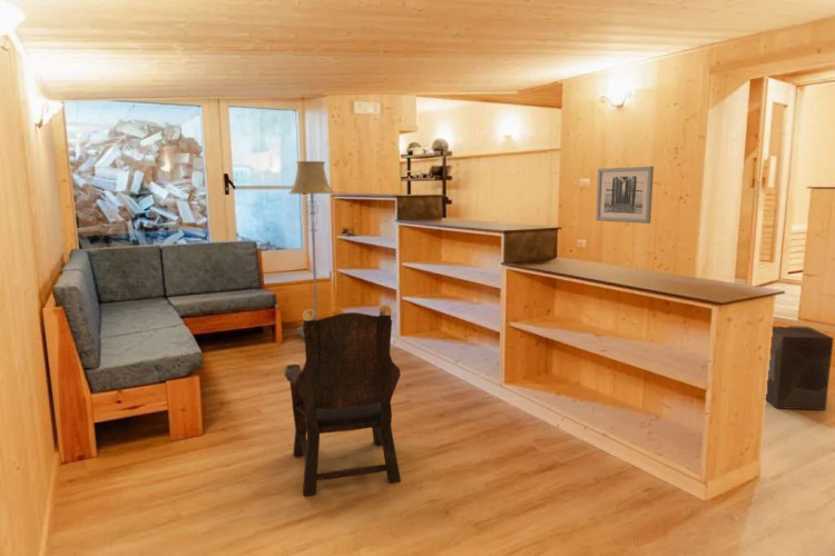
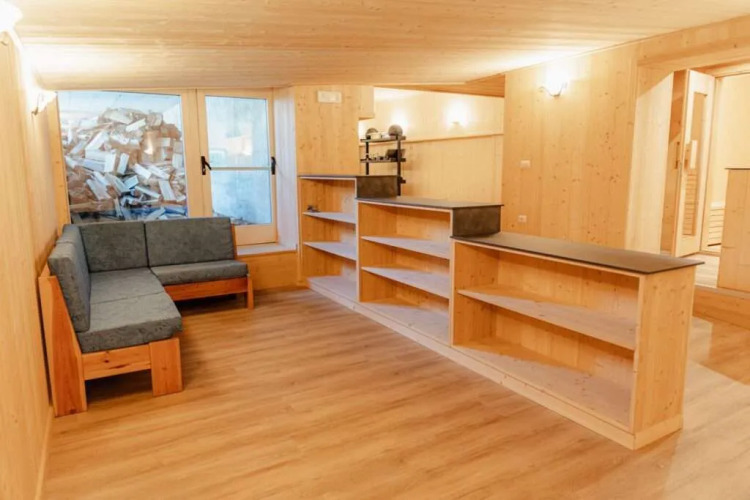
- armchair [282,304,402,497]
- floor lamp [287,160,336,339]
- wall art [595,166,655,225]
- storage bin [765,325,835,411]
